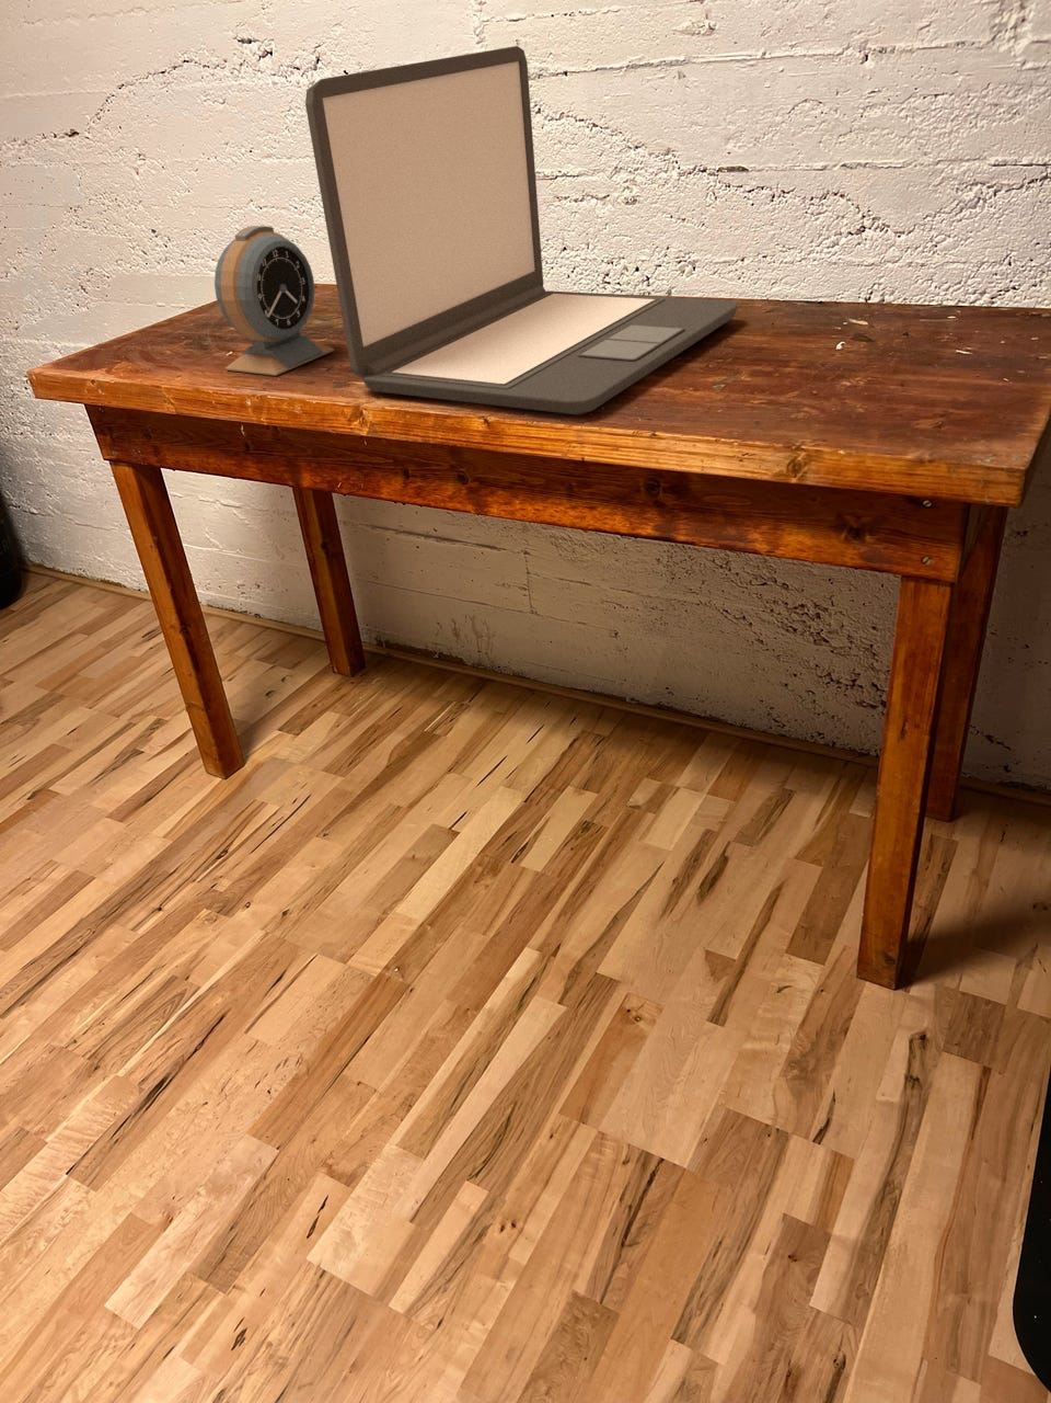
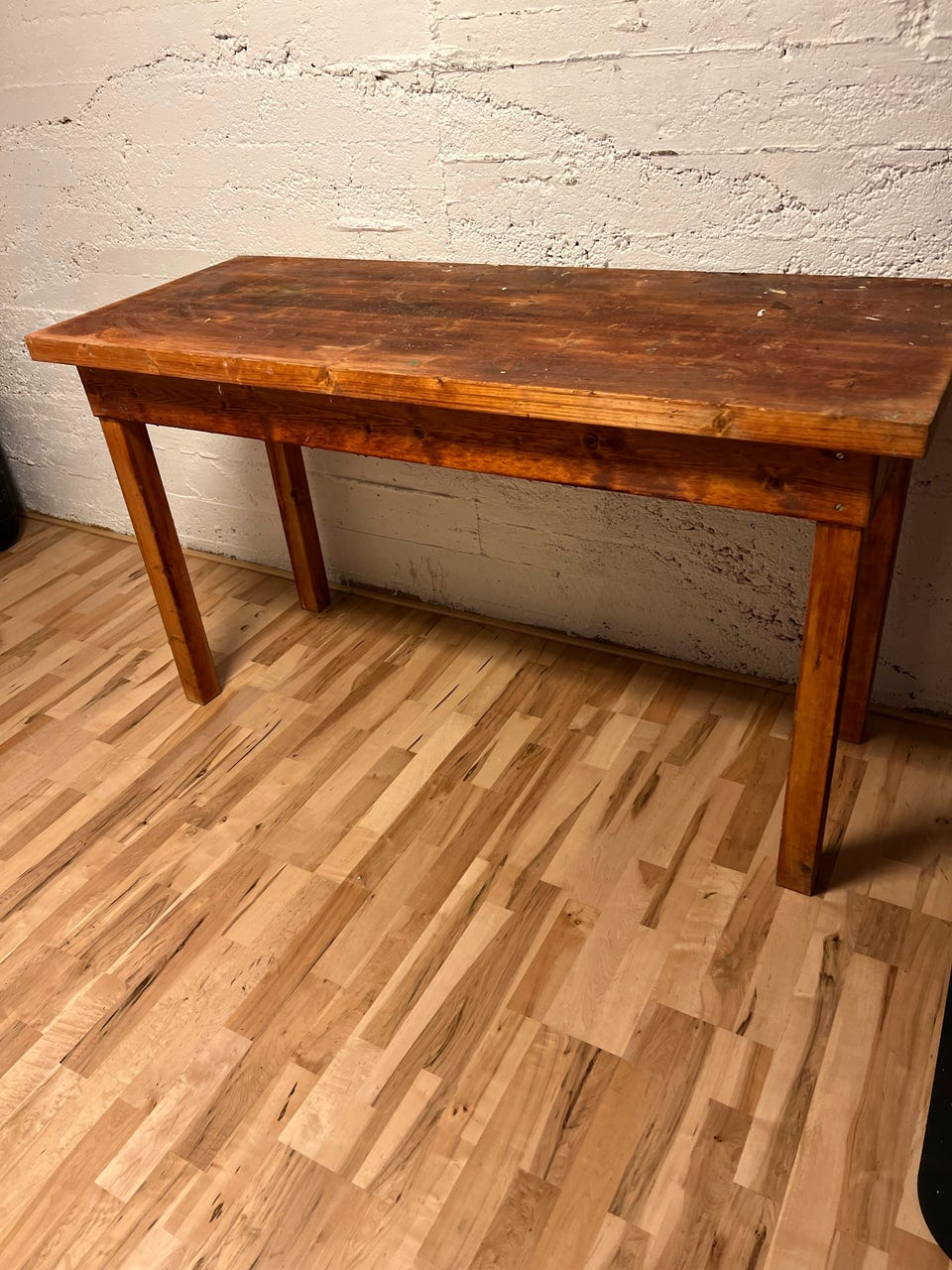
- alarm clock [213,224,335,377]
- laptop [305,45,739,416]
